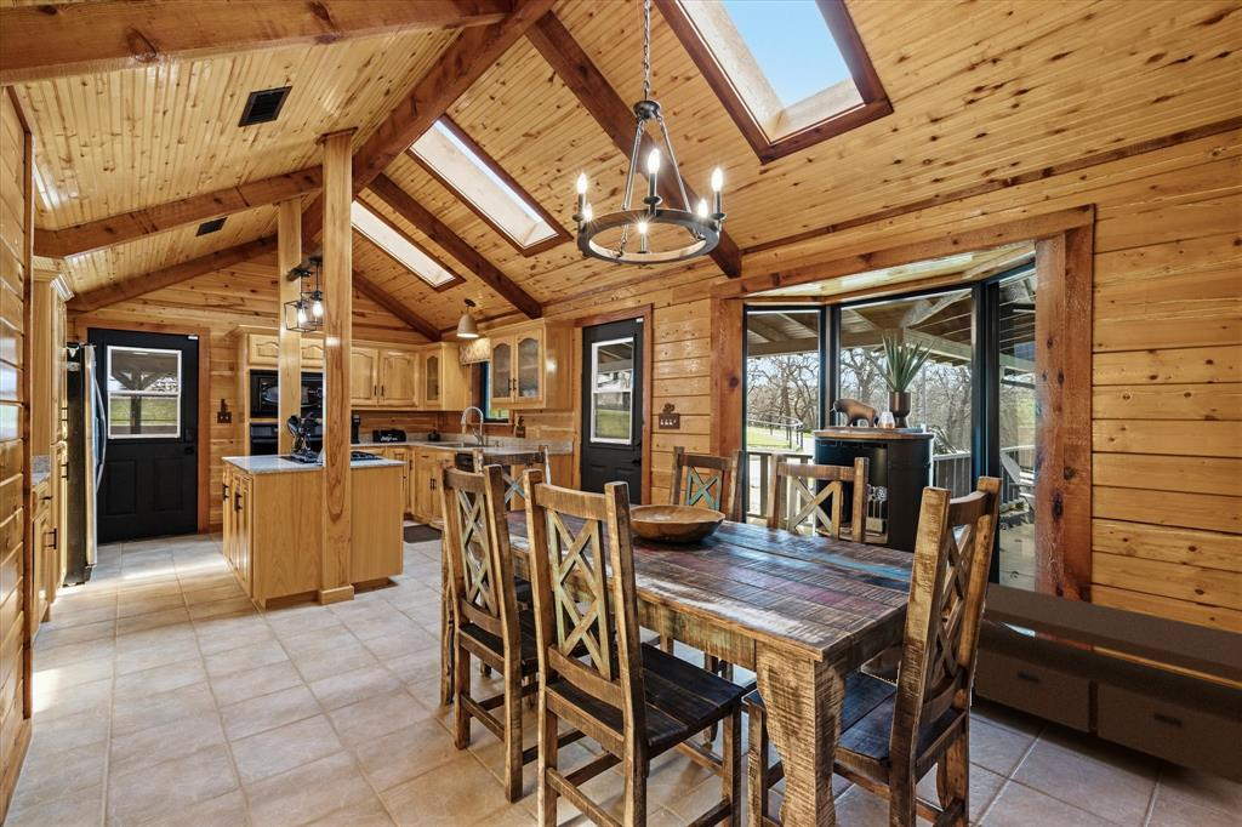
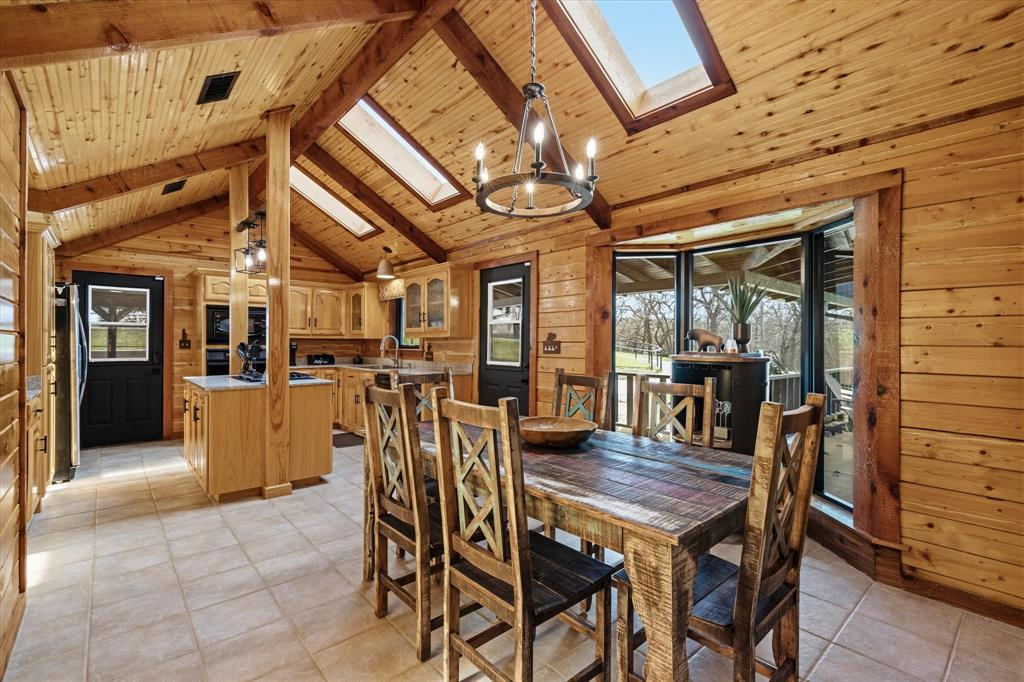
- storage bench [864,581,1242,787]
